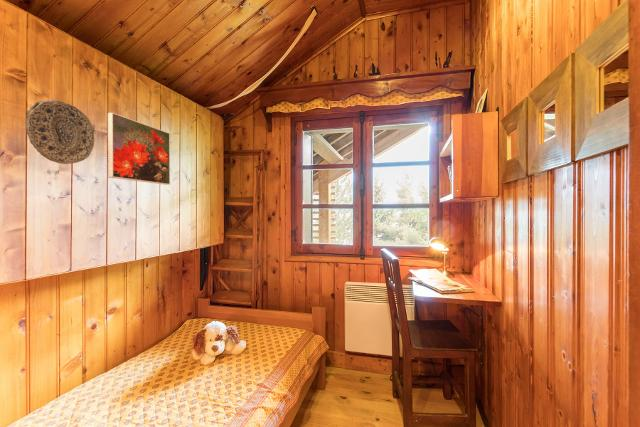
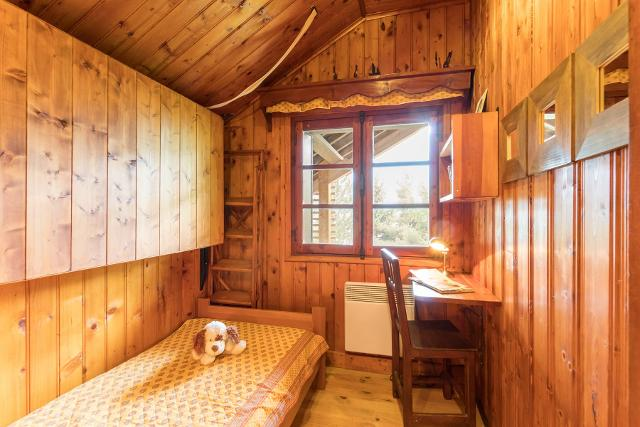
- decorative plate [24,99,95,165]
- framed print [107,111,171,186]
